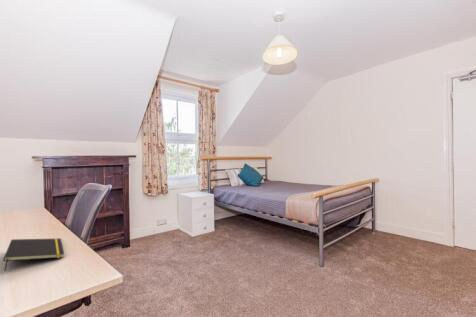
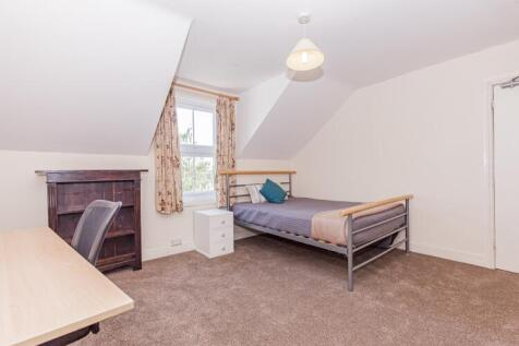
- notepad [2,237,65,272]
